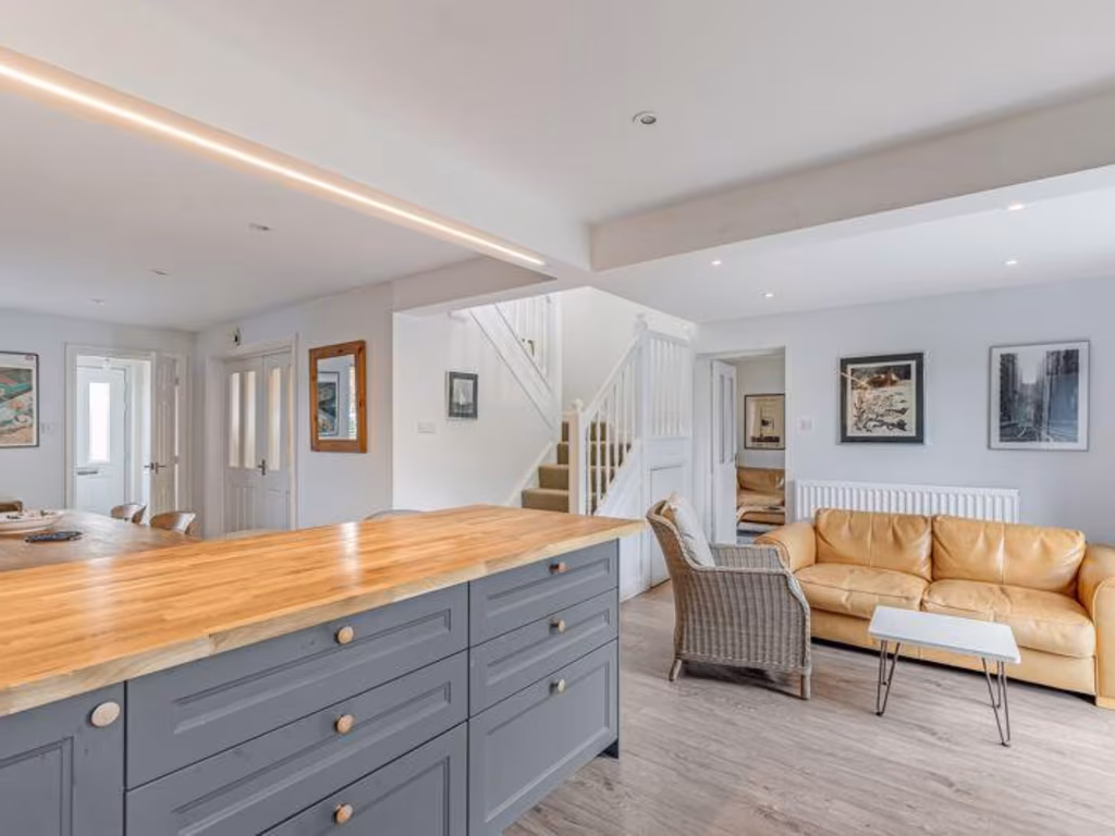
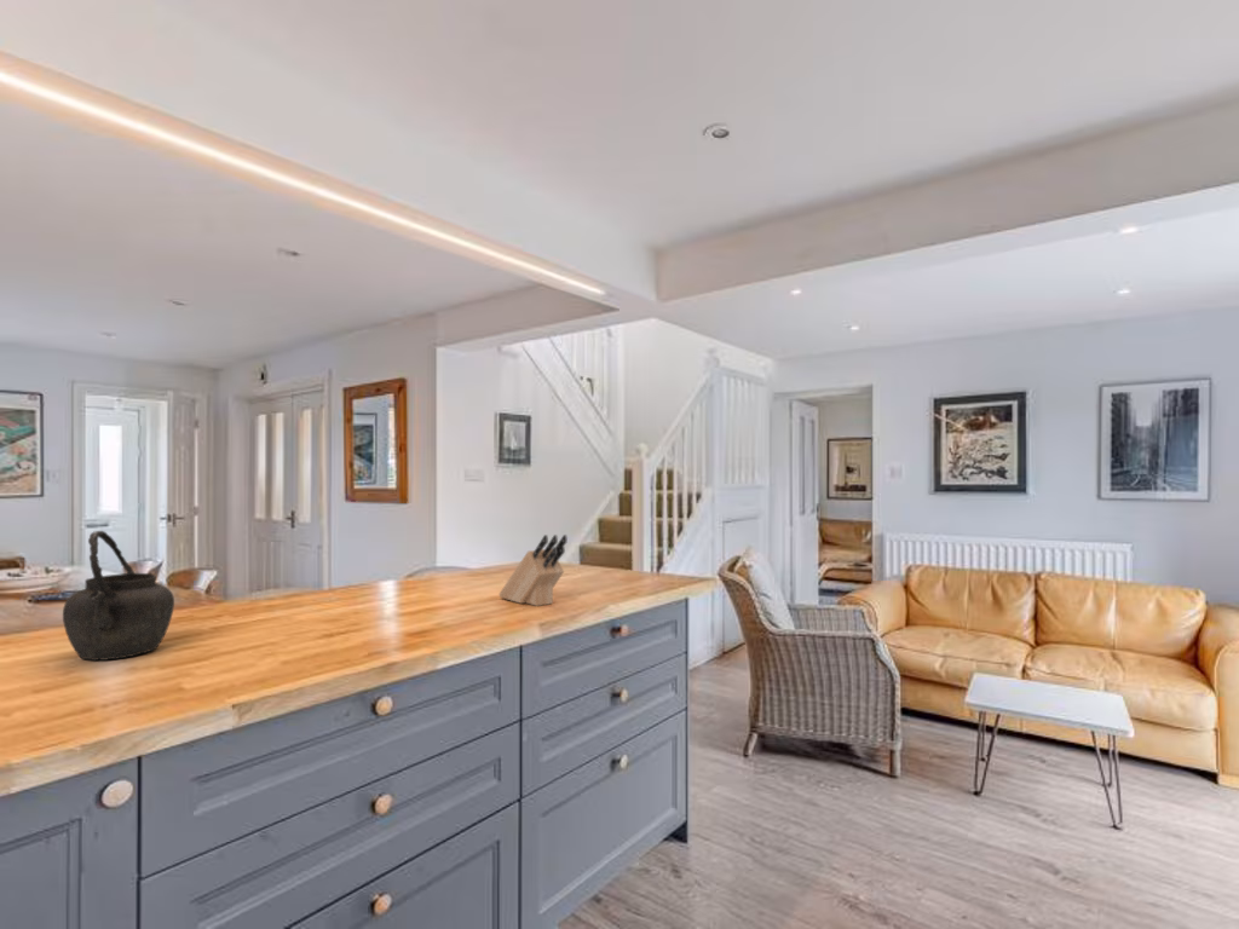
+ knife block [497,533,569,607]
+ kettle [62,530,175,662]
